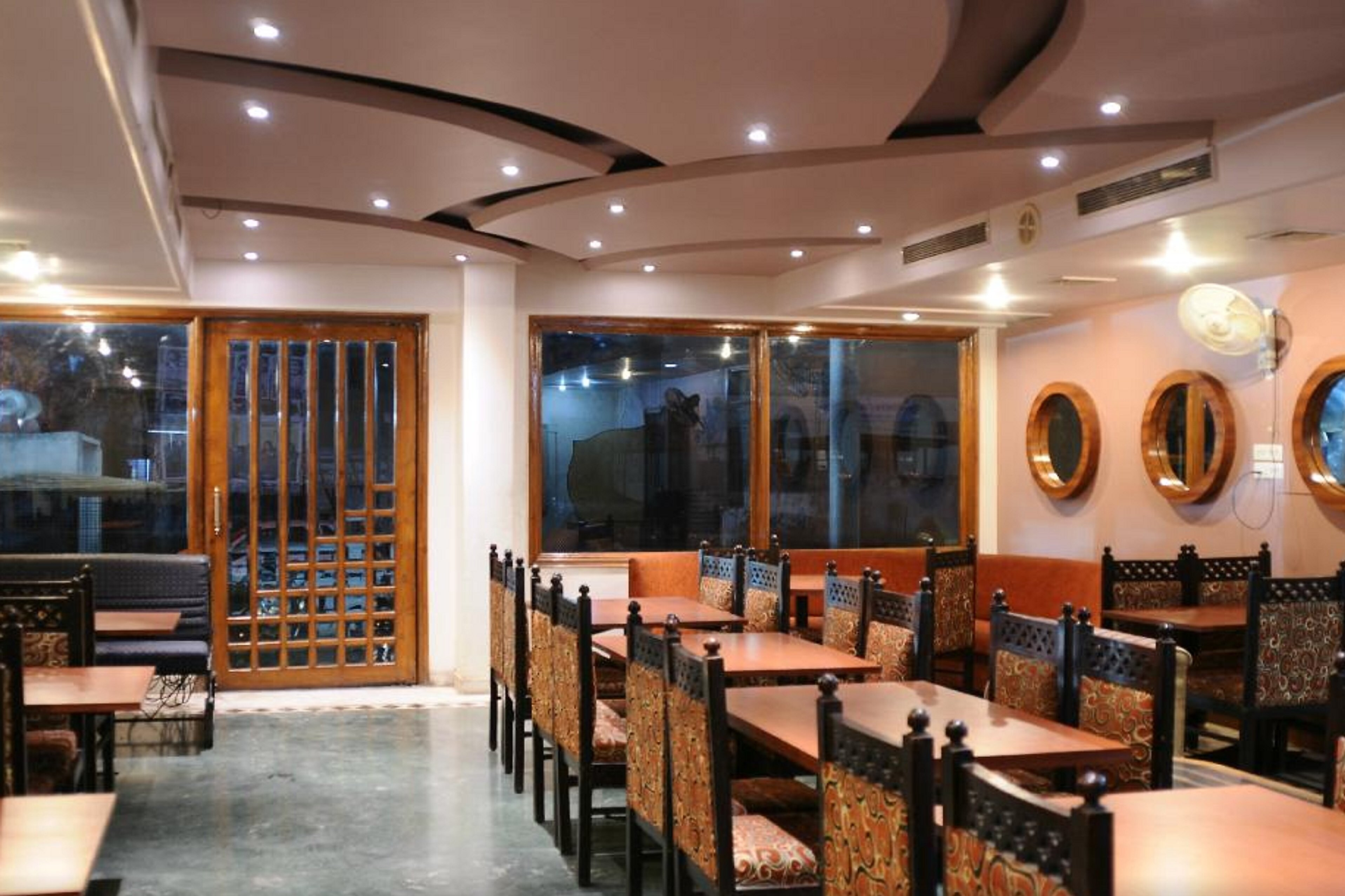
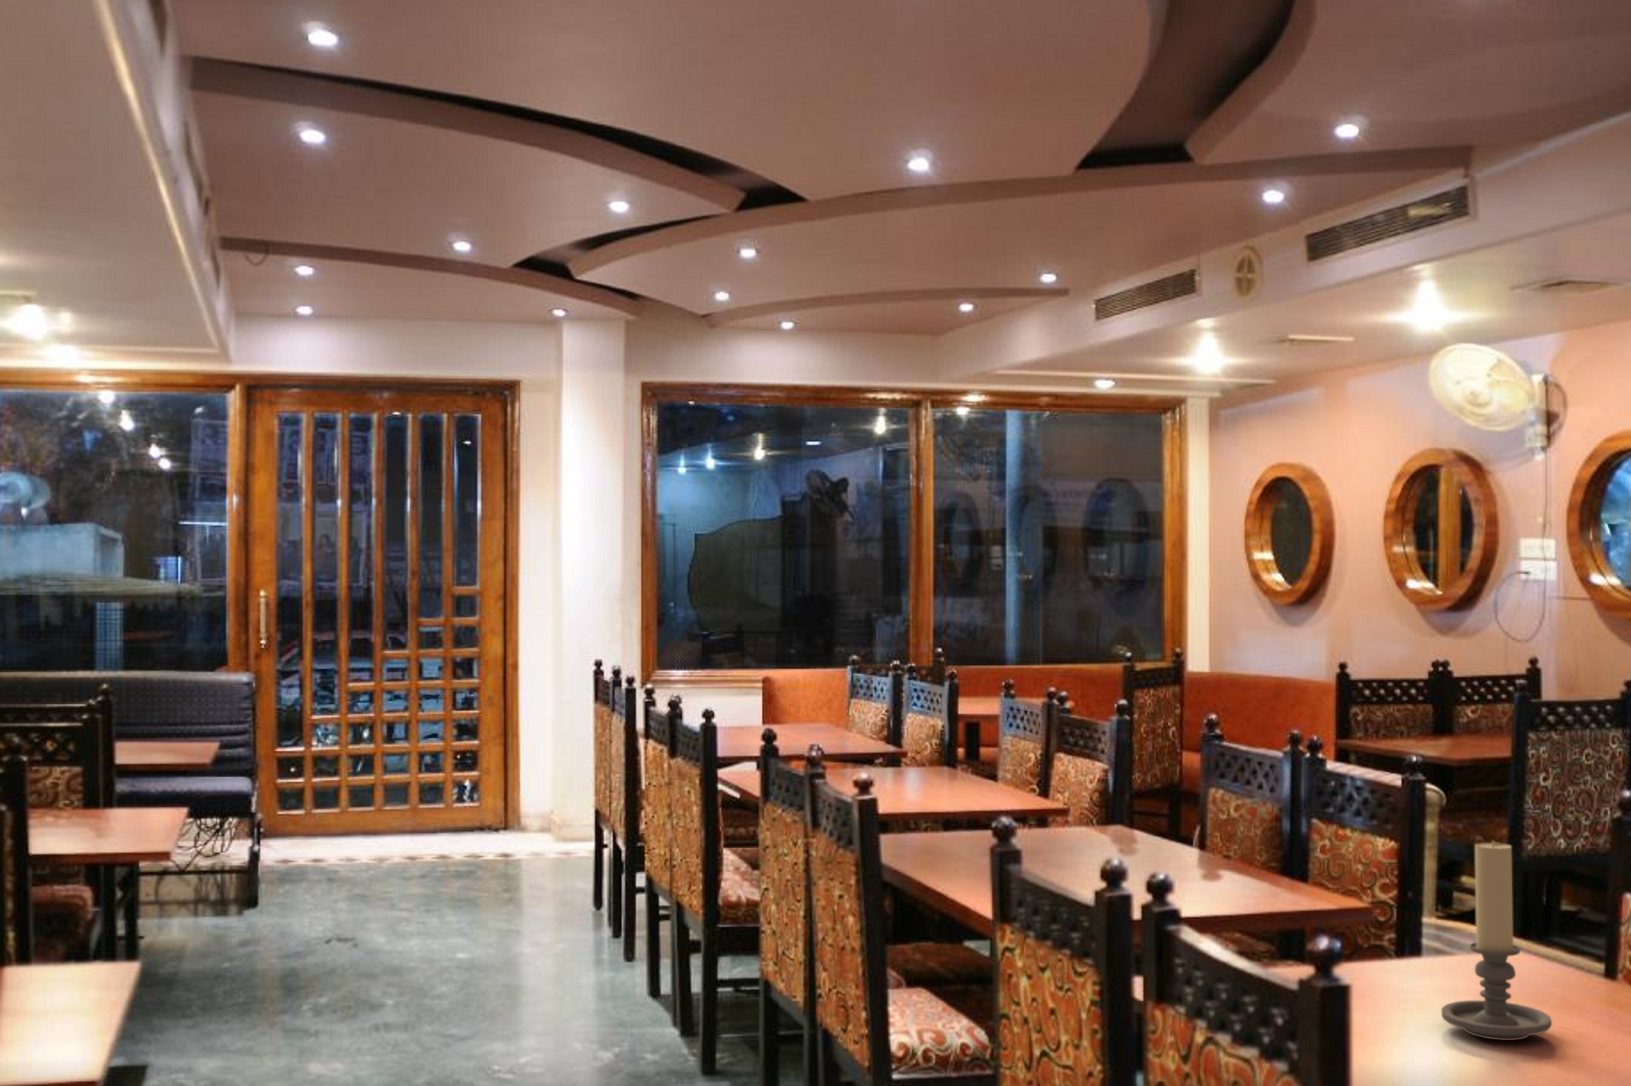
+ candle holder [1441,840,1552,1040]
